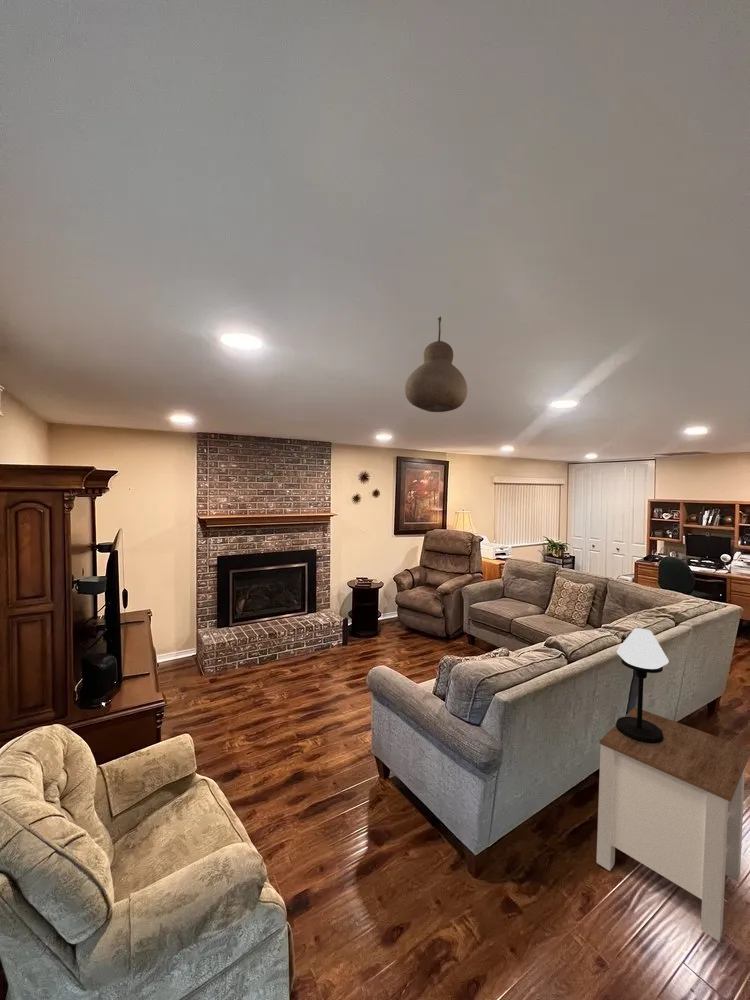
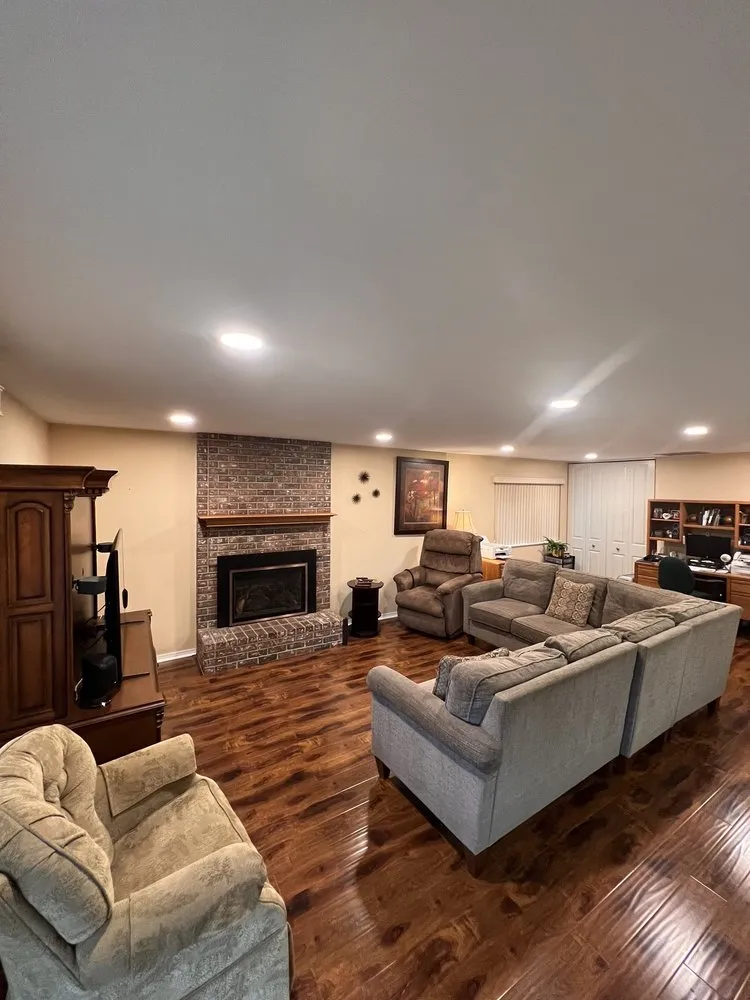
- table lamp [615,627,669,743]
- side table [595,706,750,942]
- pendant light [404,316,468,413]
